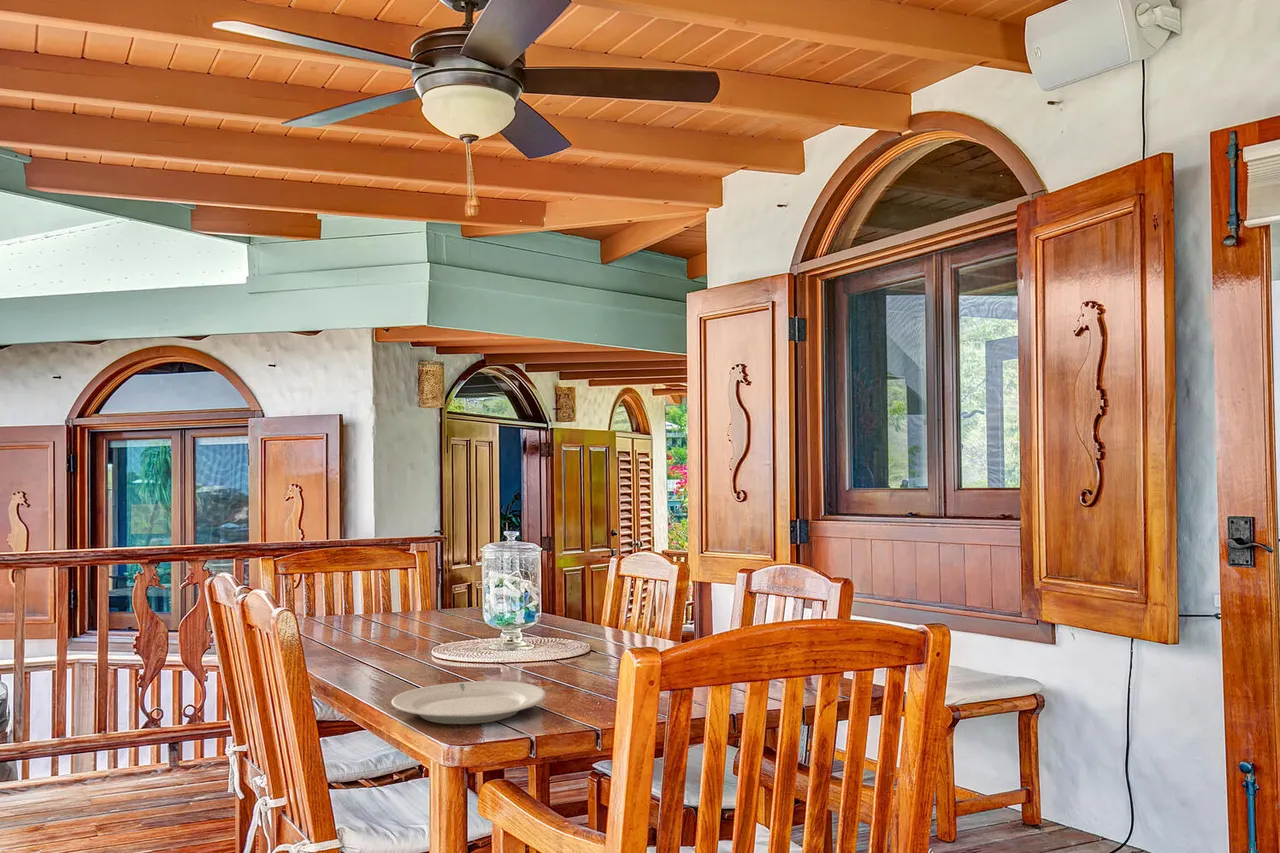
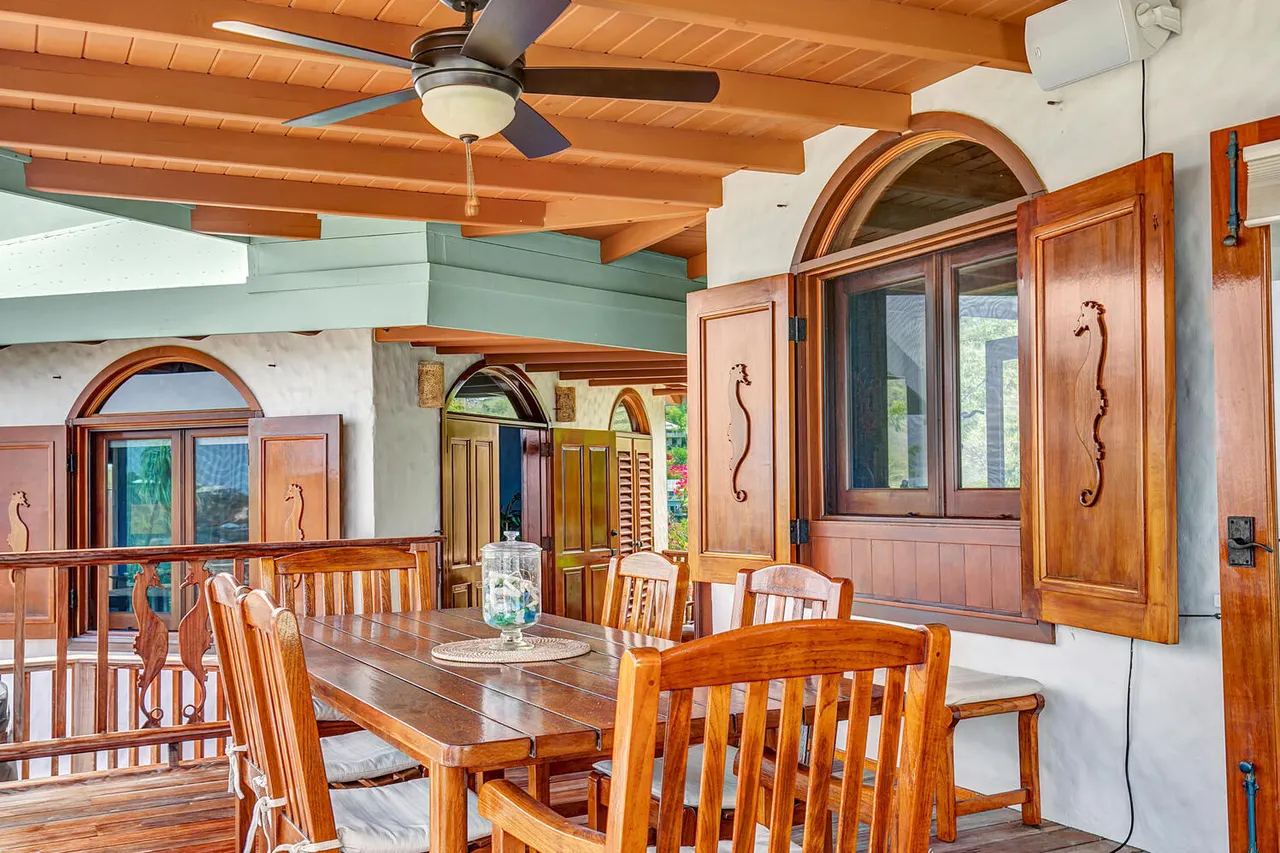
- chinaware [390,680,547,725]
